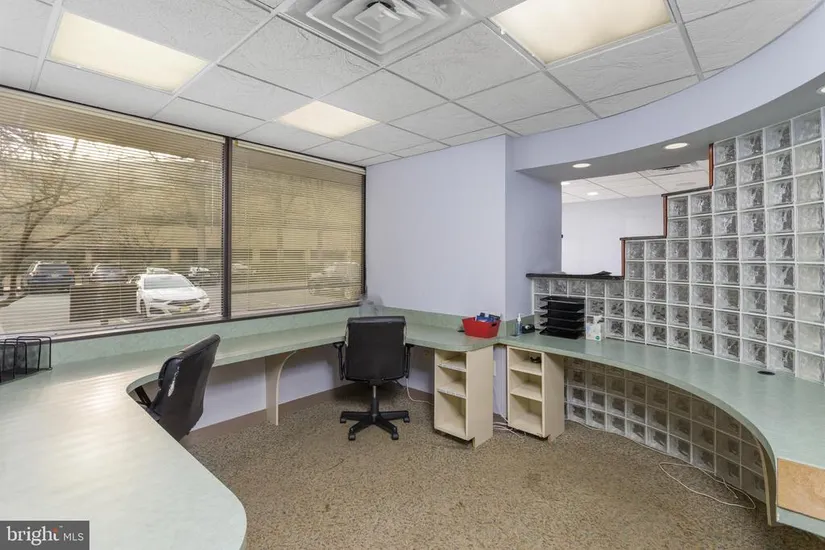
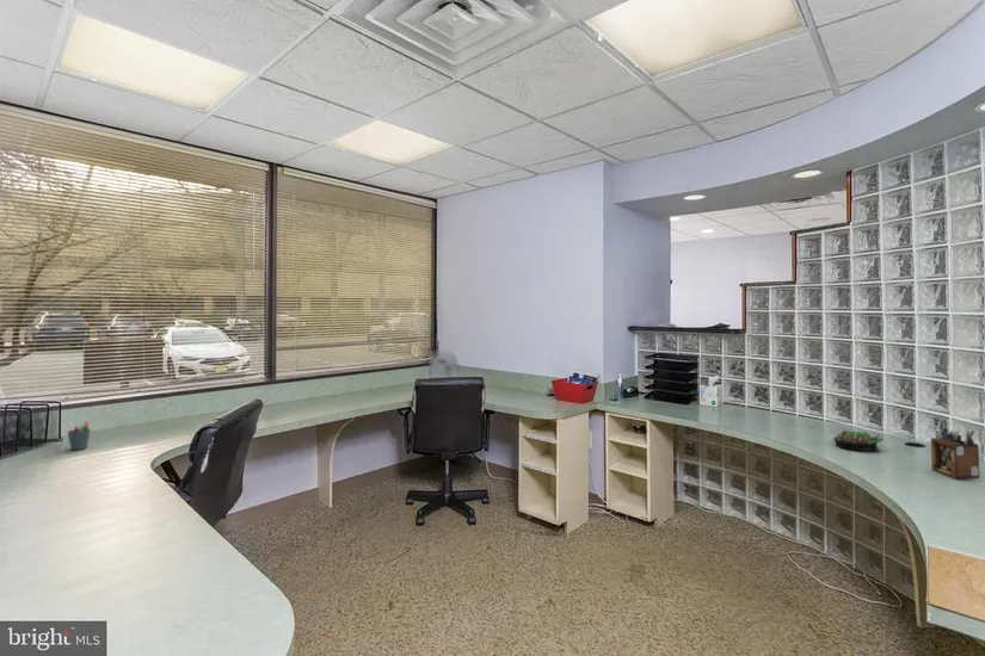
+ succulent plant [832,428,885,452]
+ pen holder [67,420,92,451]
+ desk organizer [930,426,980,479]
